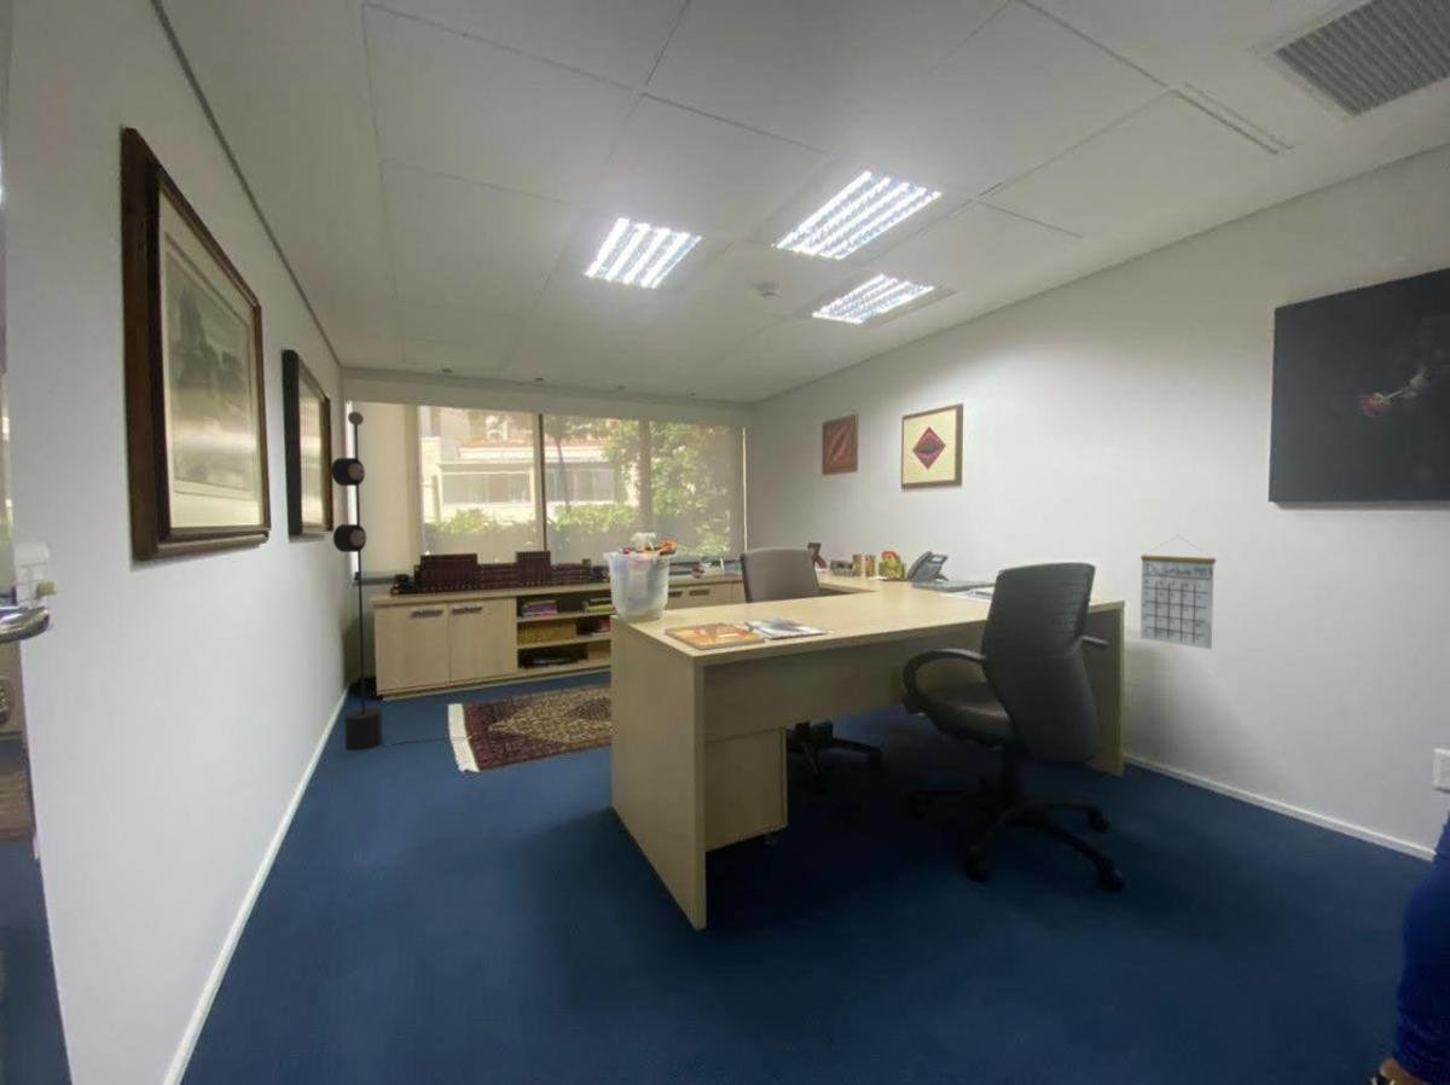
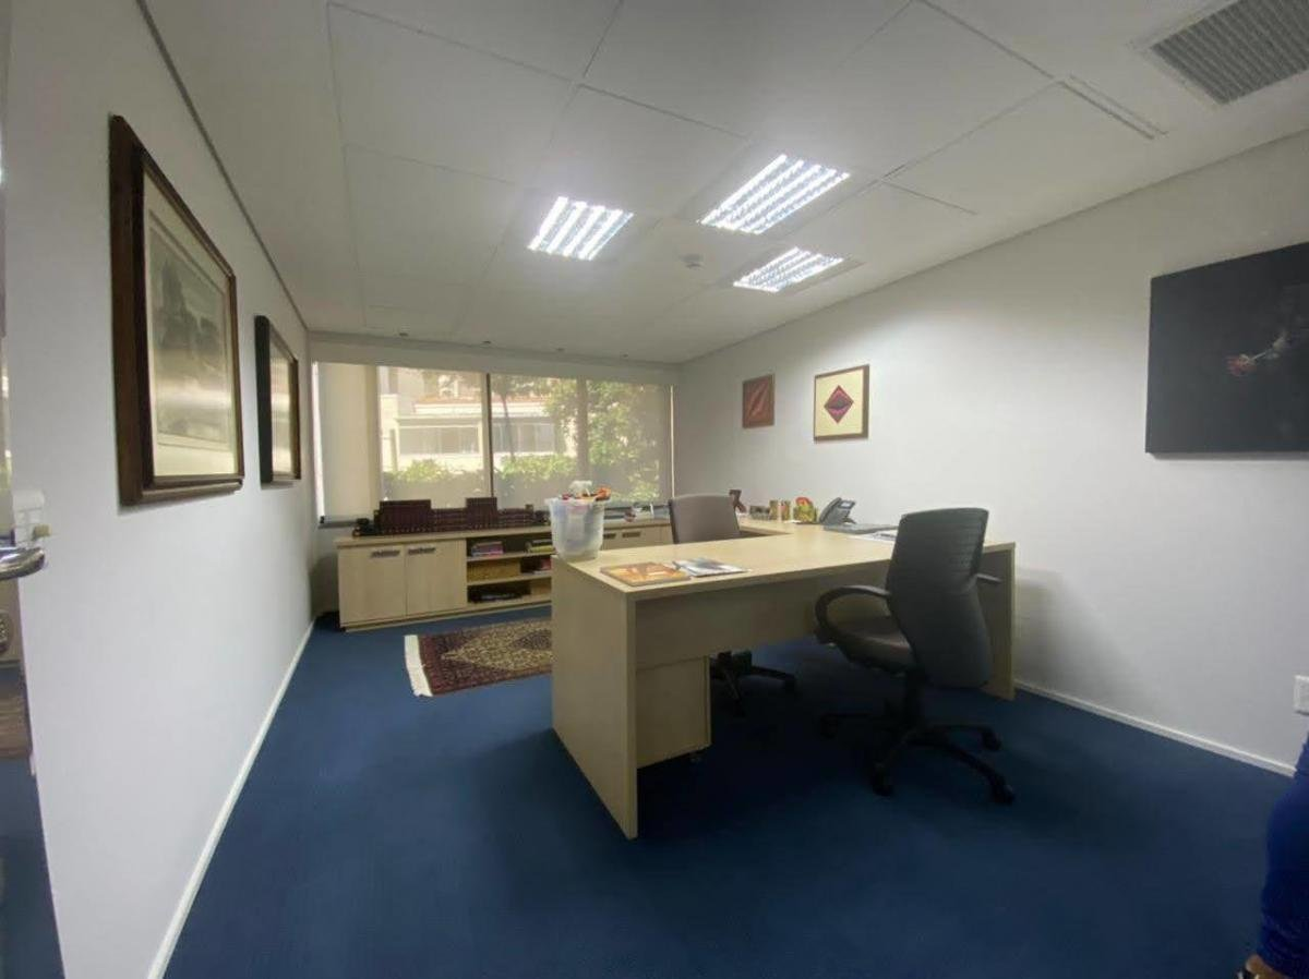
- floor lamp [330,411,611,752]
- calendar [1139,535,1217,651]
